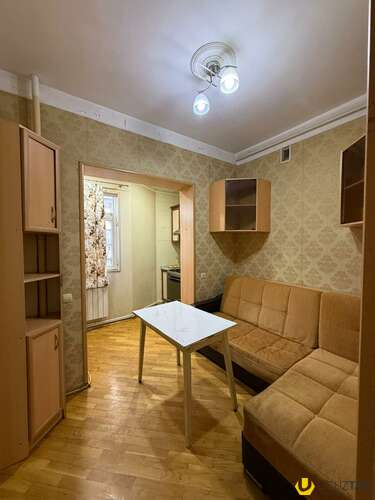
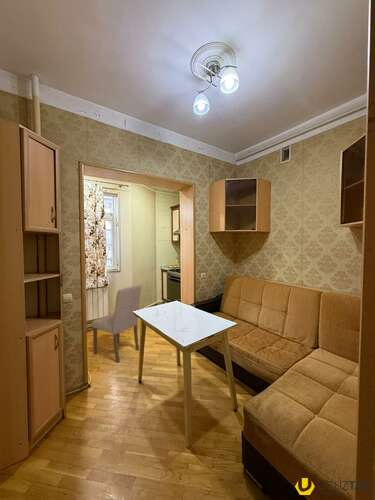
+ dining chair [91,284,142,364]
